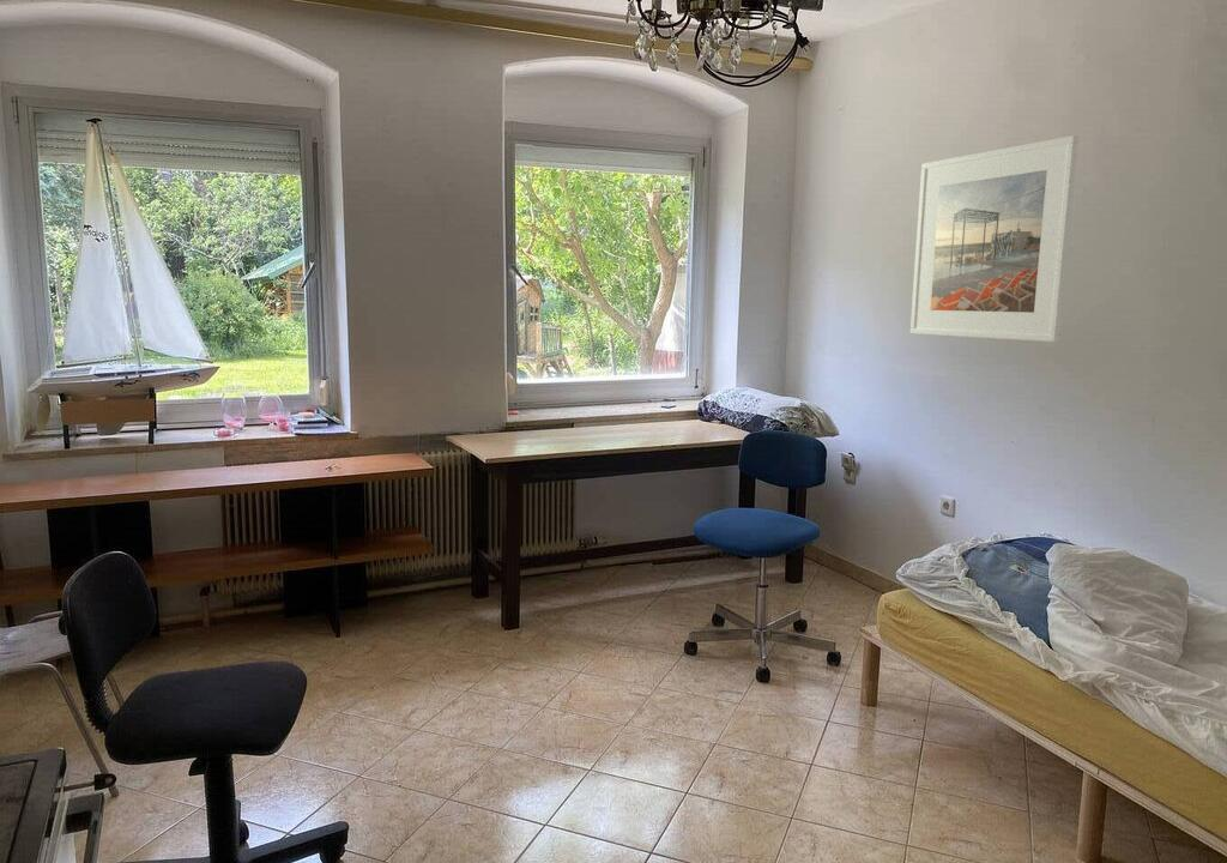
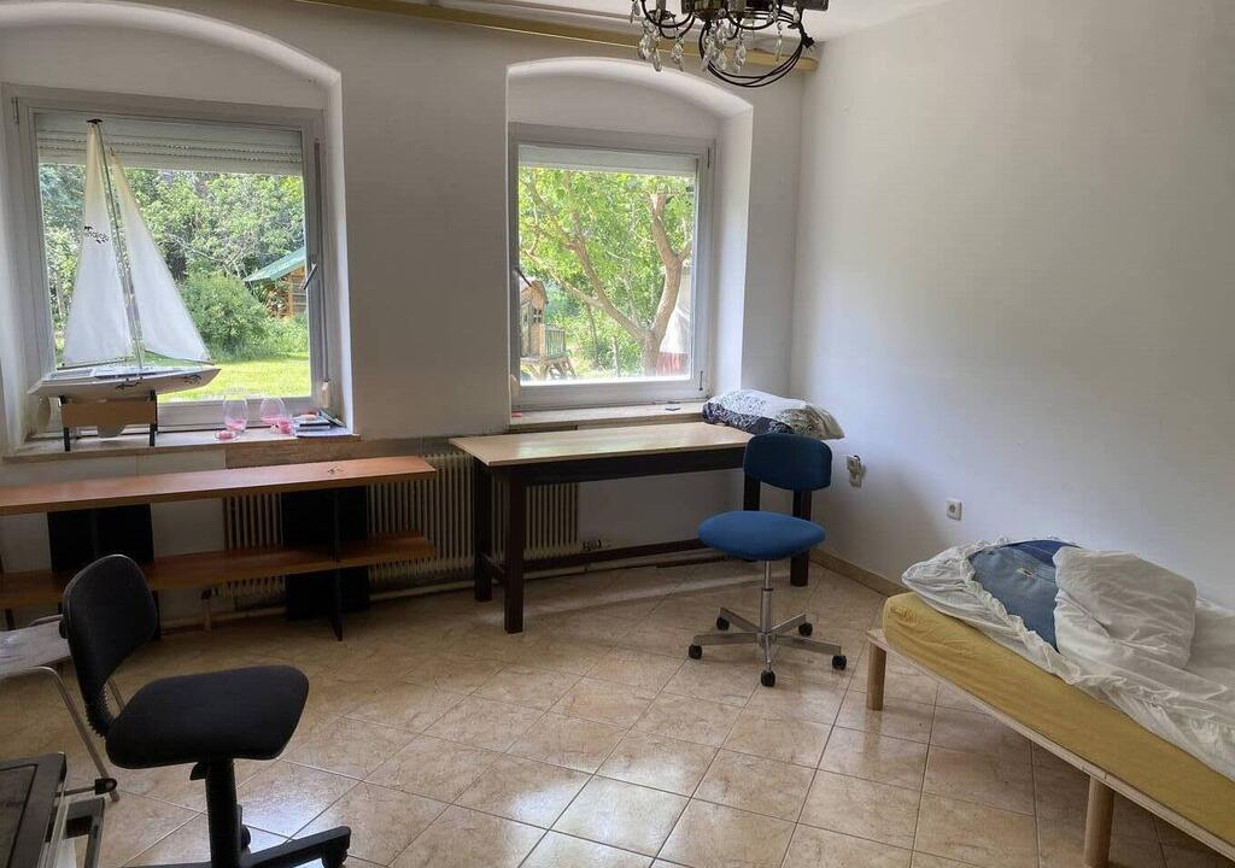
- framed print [909,134,1080,343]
